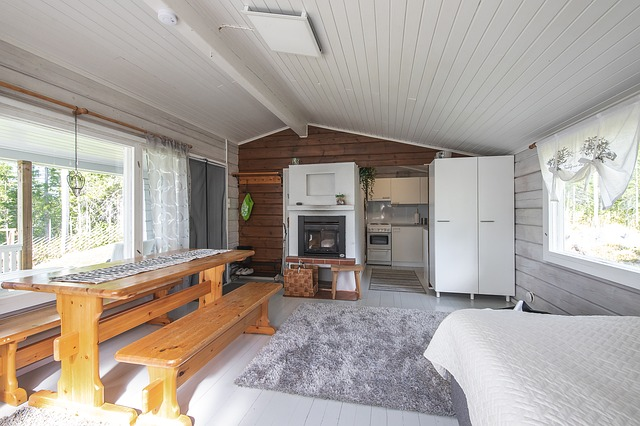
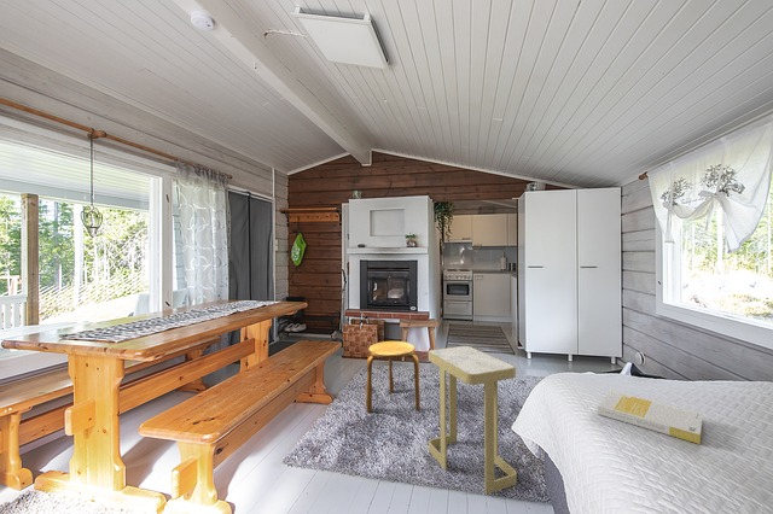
+ book [597,390,704,445]
+ stool [365,340,422,414]
+ side table [428,345,517,496]
